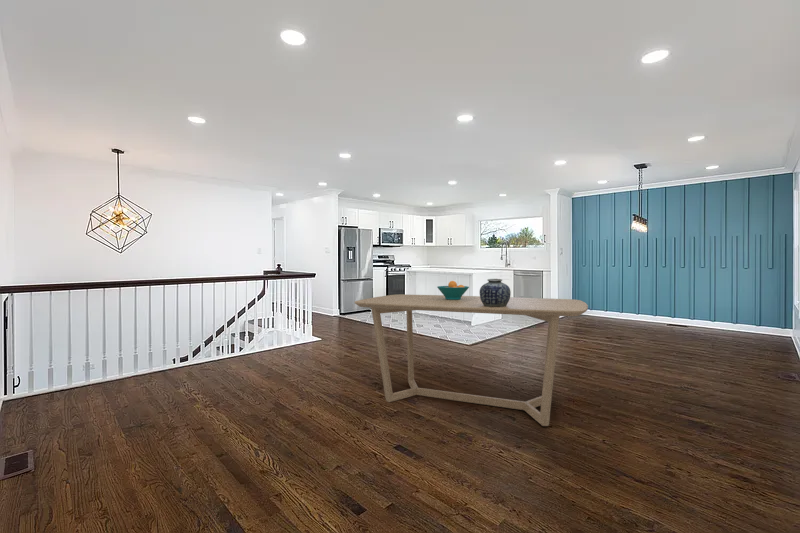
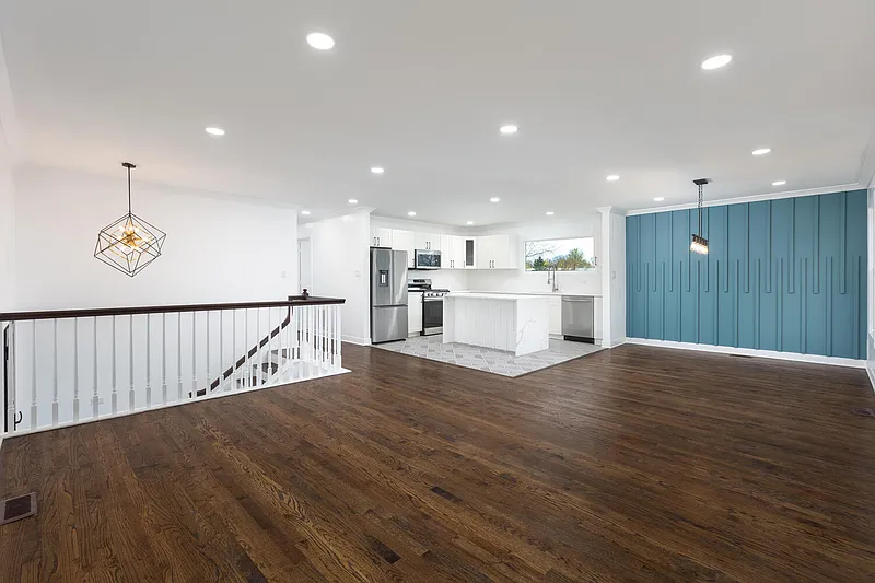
- fruit bowl [436,280,470,300]
- dining table [354,293,589,427]
- vase [479,278,512,307]
